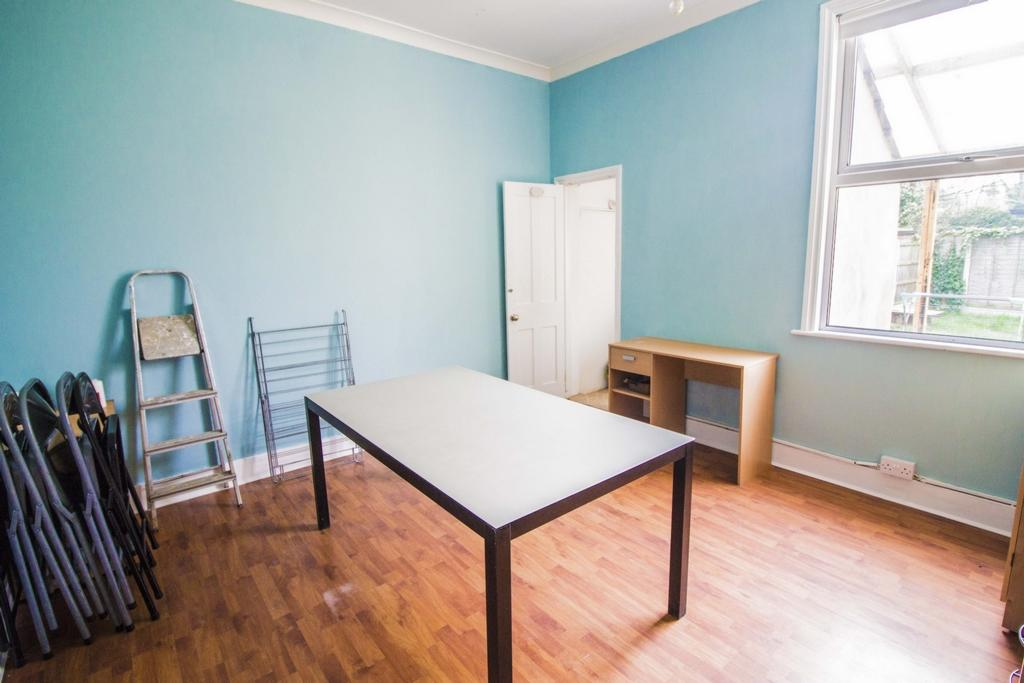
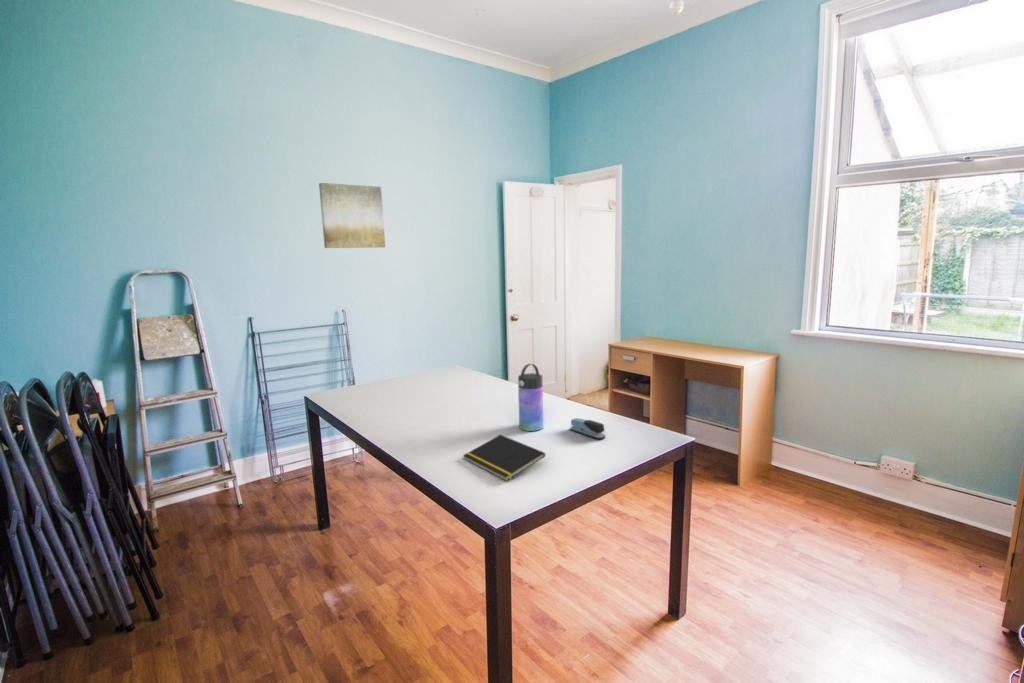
+ stapler [569,417,606,440]
+ wall art [318,182,386,249]
+ water bottle [517,363,544,432]
+ notepad [462,434,546,482]
